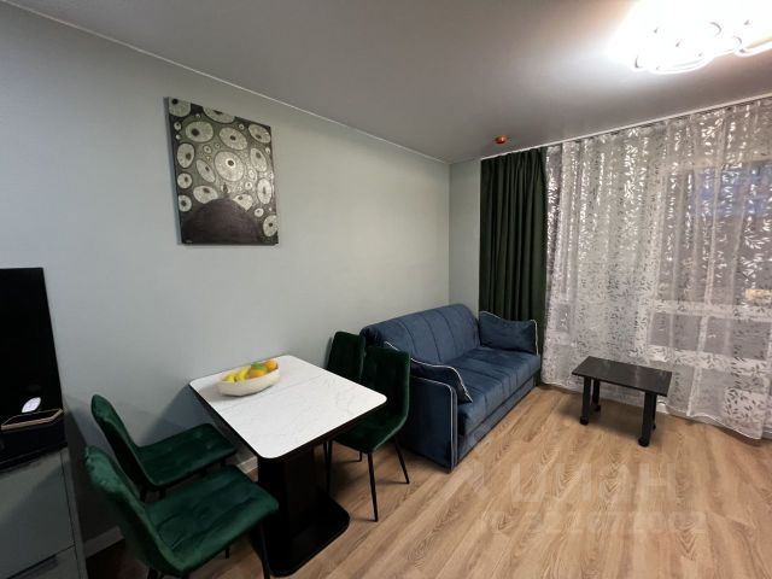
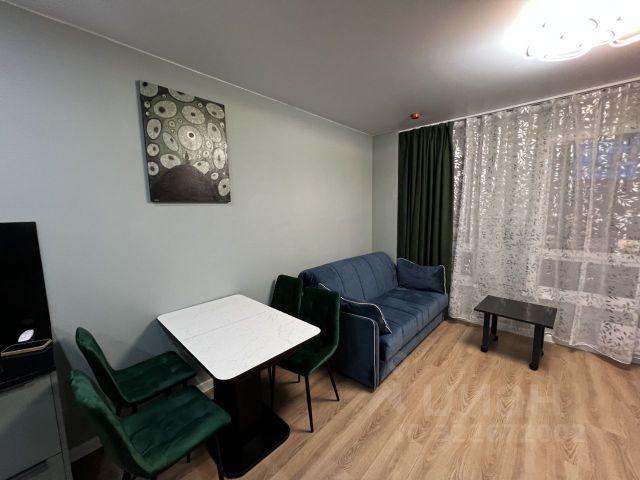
- fruit bowl [216,358,281,397]
